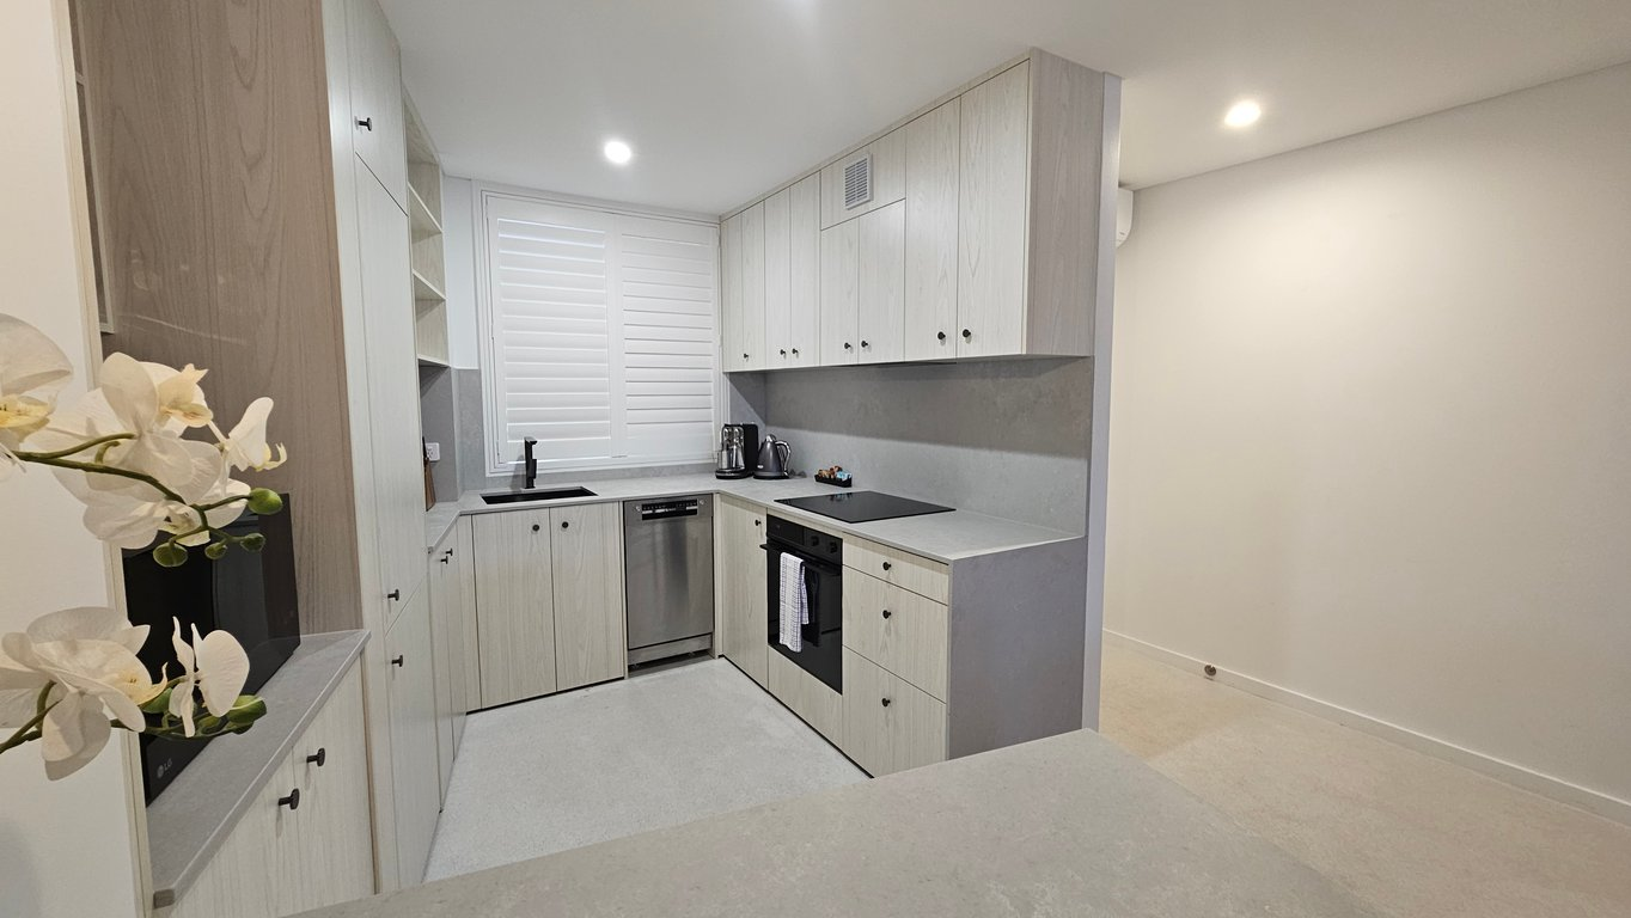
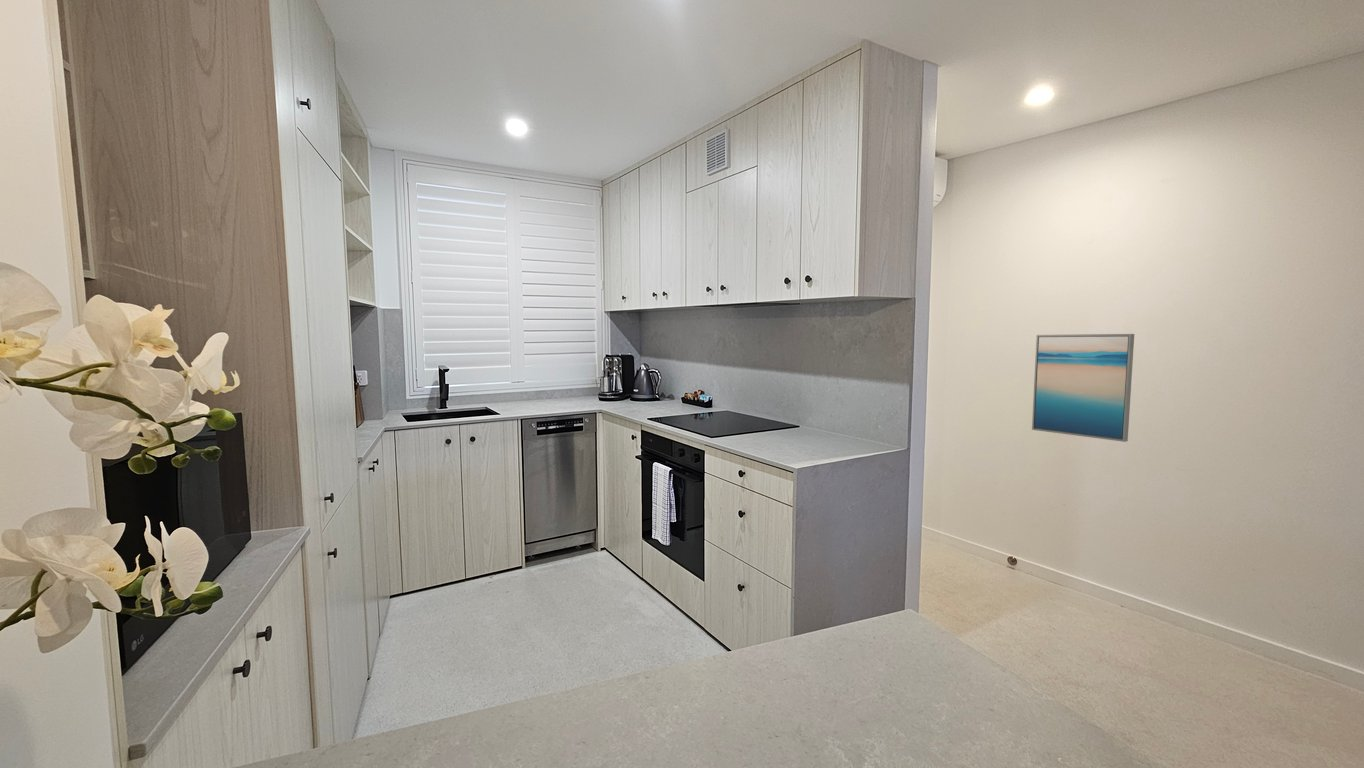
+ wall art [1031,333,1135,443]
